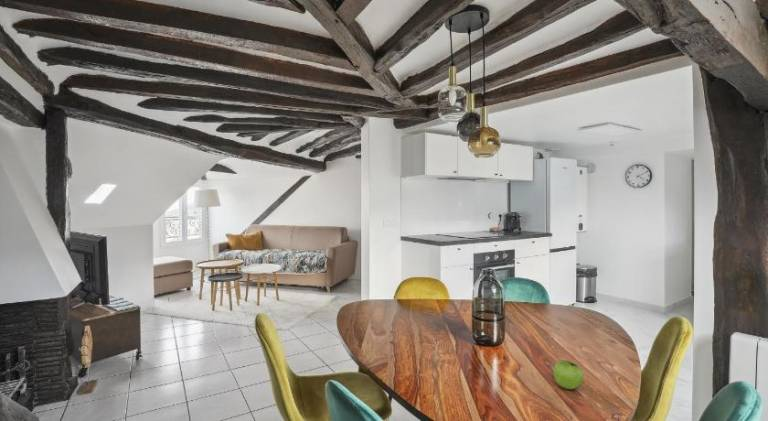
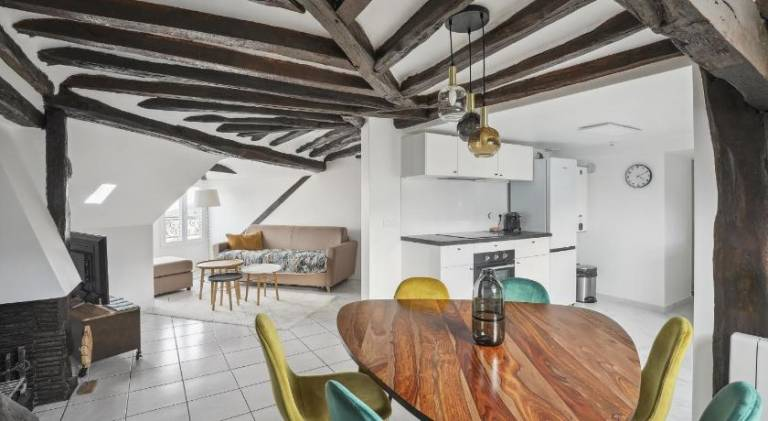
- fruit [553,359,585,390]
